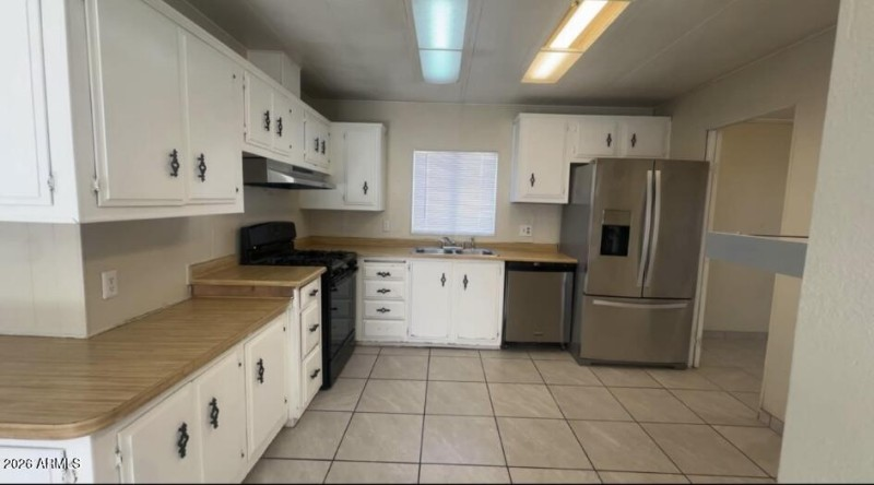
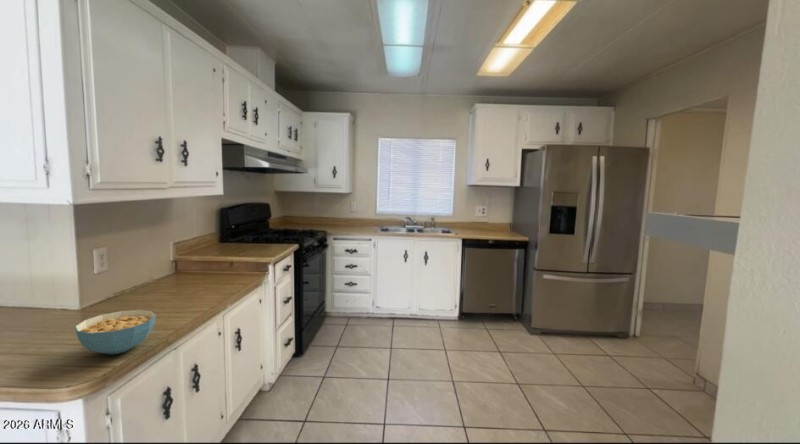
+ cereal bowl [74,309,157,355]
